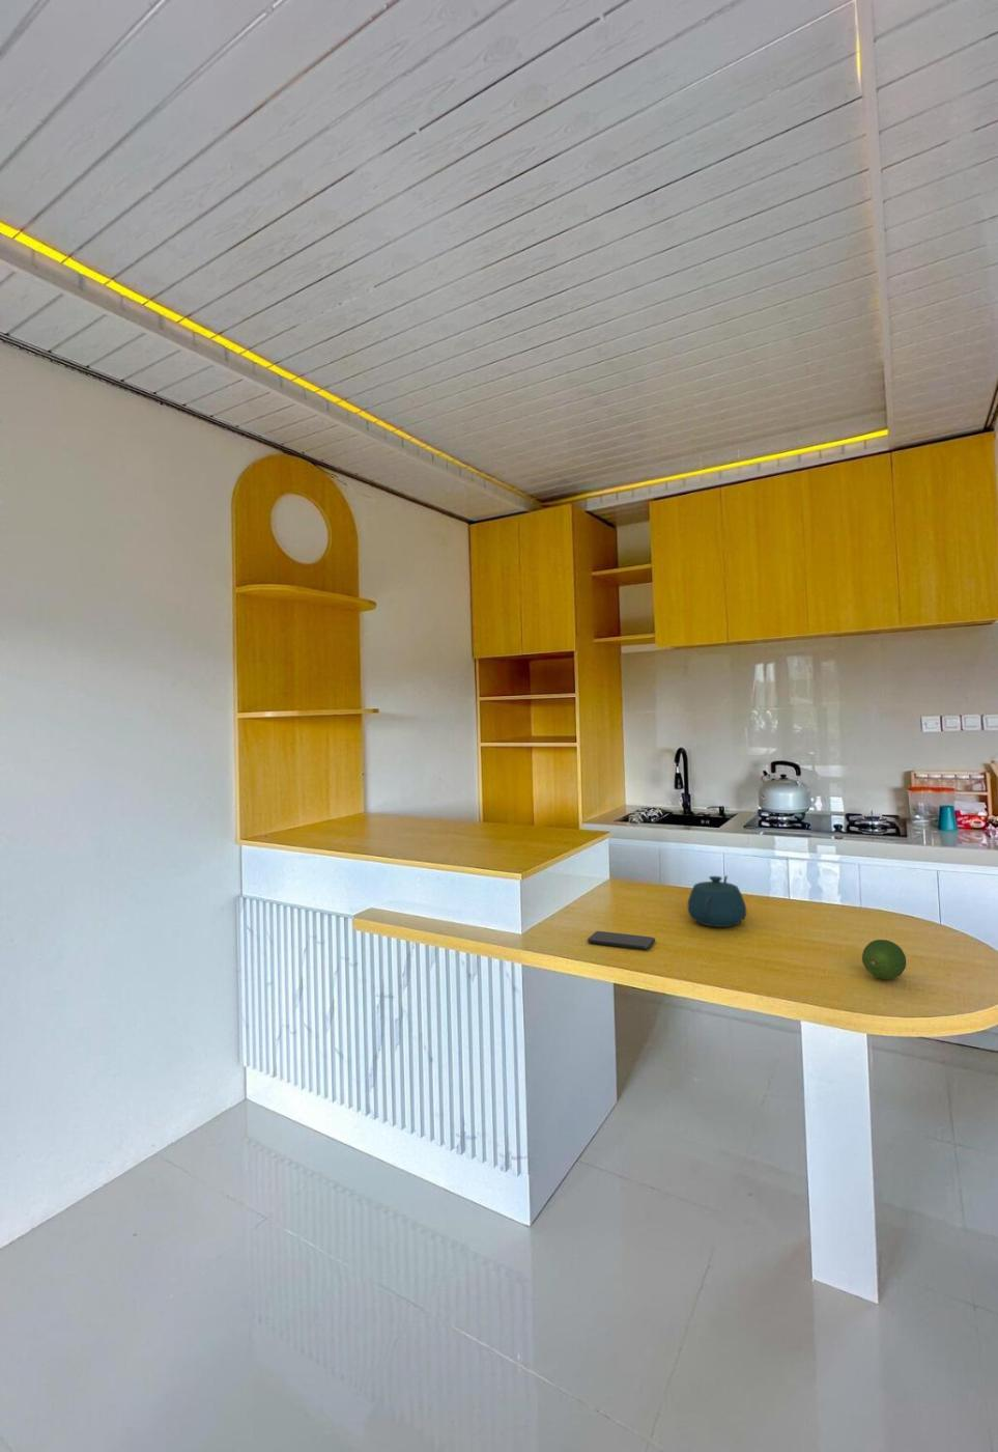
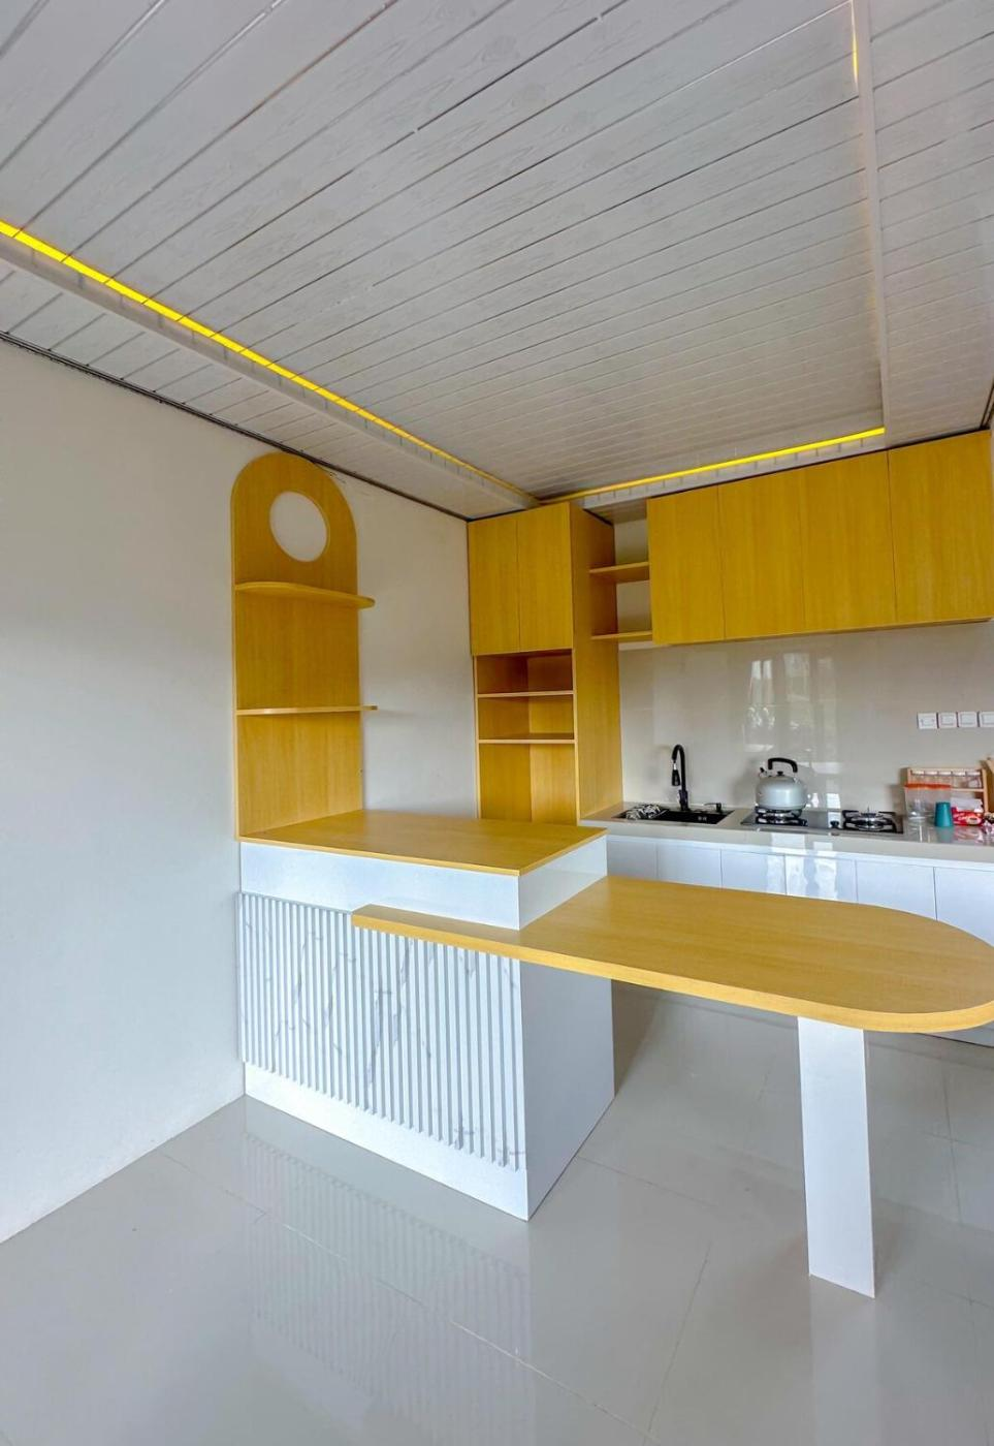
- teapot [687,874,748,928]
- smartphone [587,930,656,951]
- fruit [861,939,906,980]
